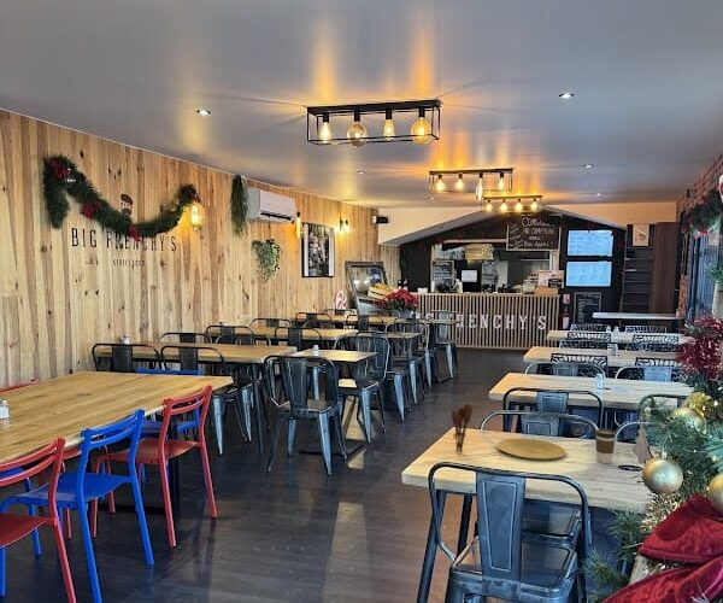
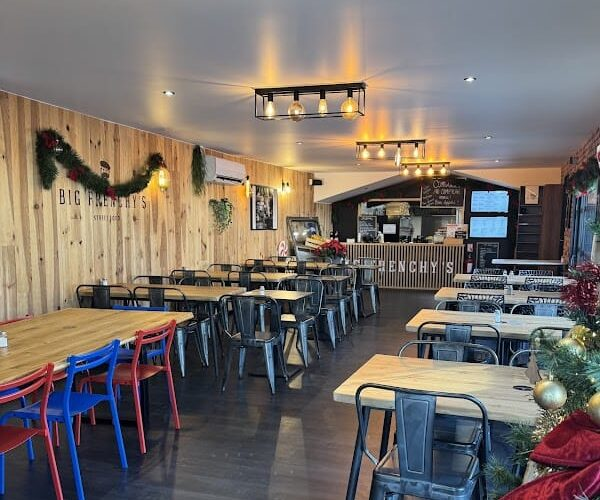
- utensil holder [451,403,474,453]
- coffee cup [594,428,617,464]
- plate [495,438,568,459]
